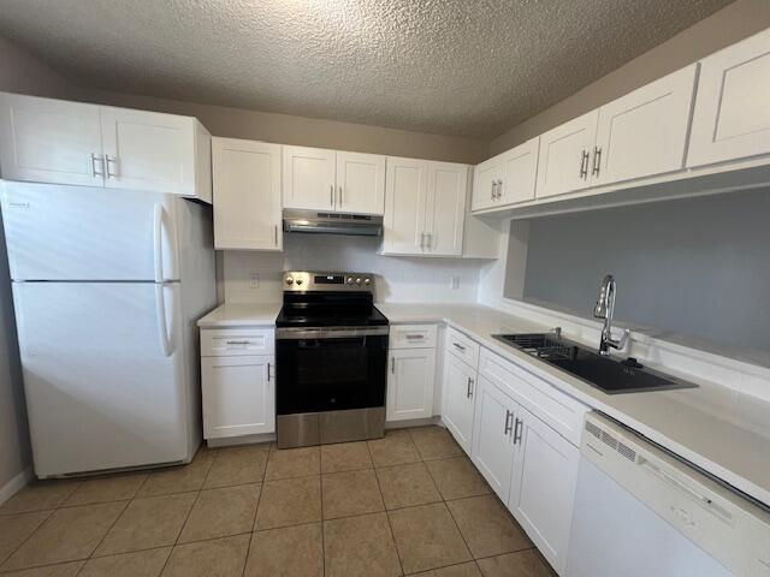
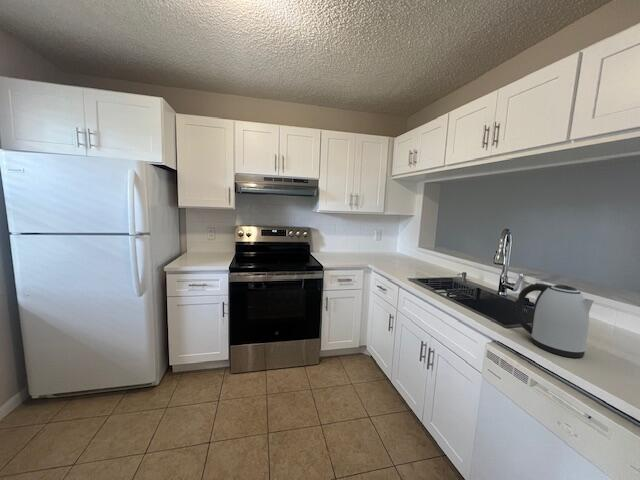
+ kettle [516,282,595,359]
